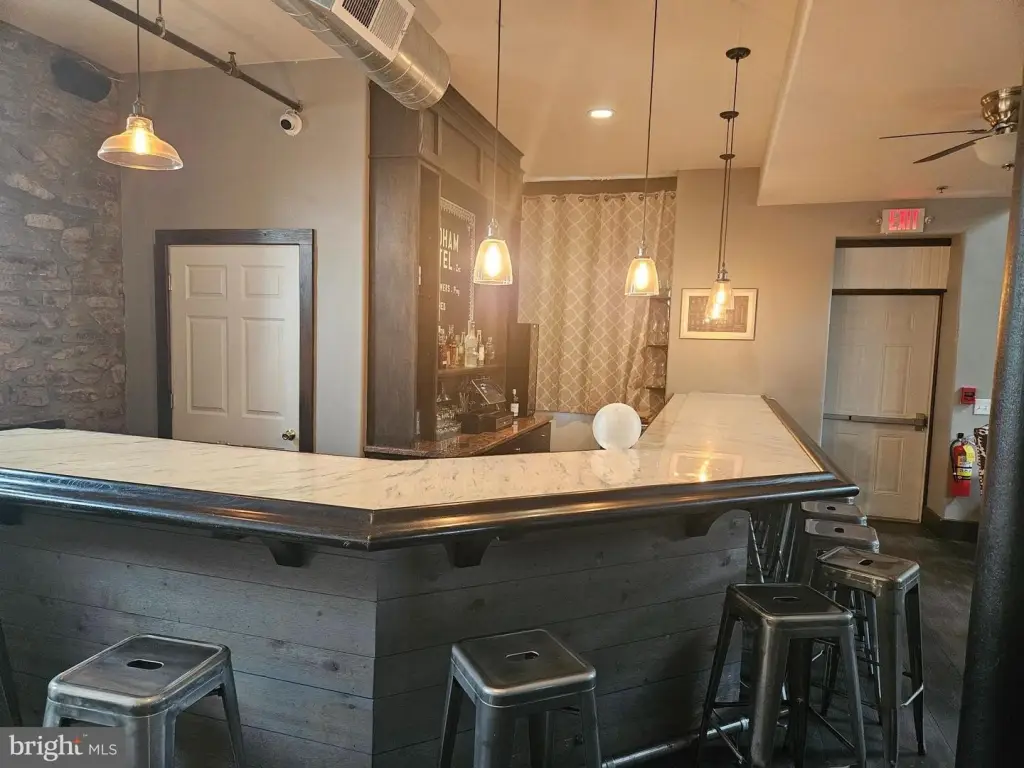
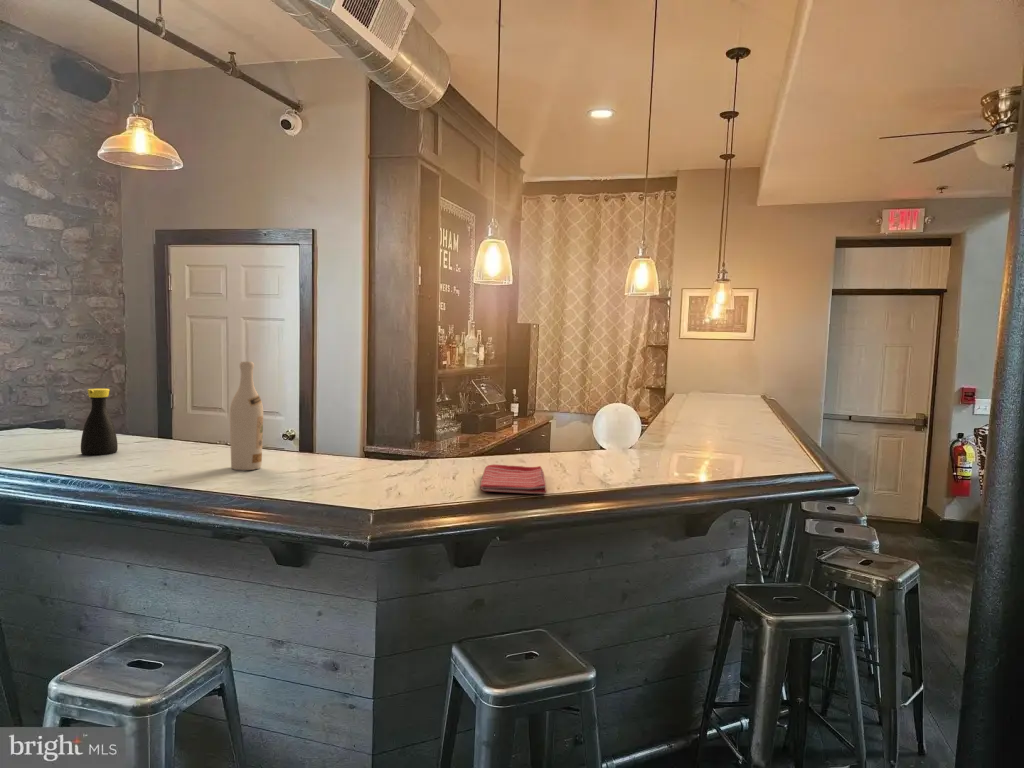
+ bottle [80,388,119,457]
+ dish towel [479,464,547,495]
+ wine bottle [229,360,264,471]
